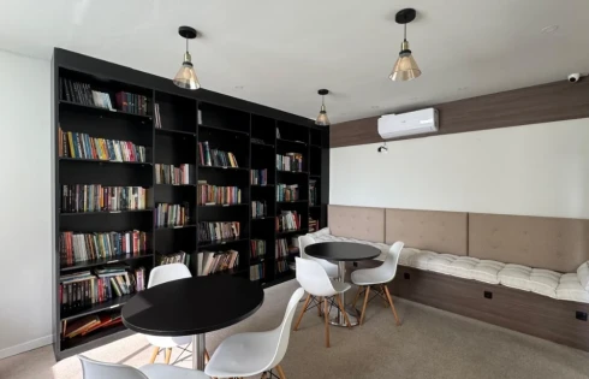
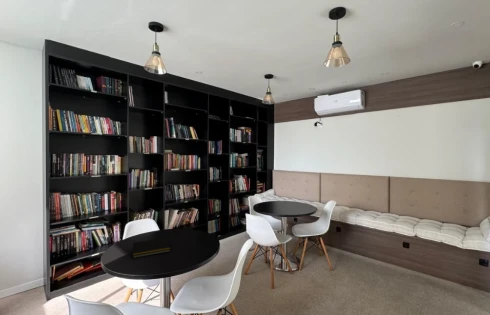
+ notepad [131,237,171,259]
